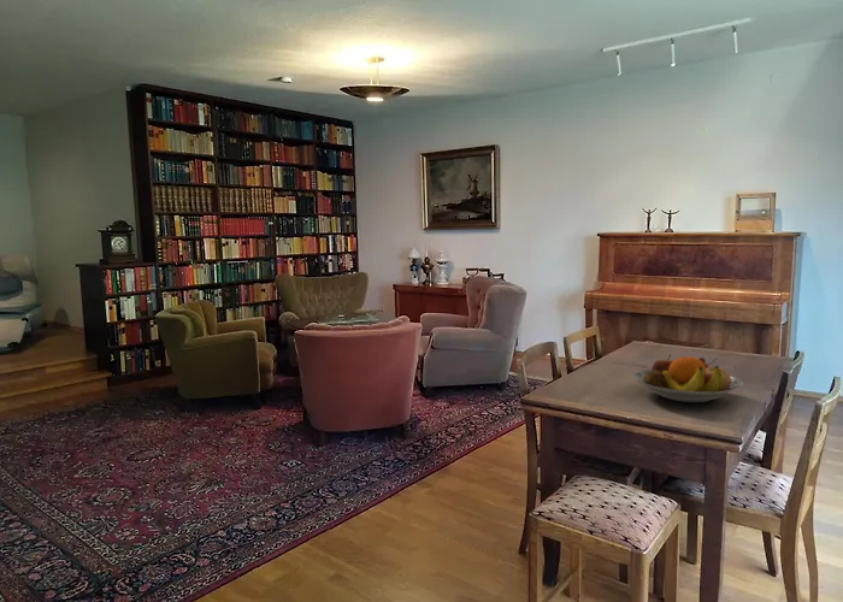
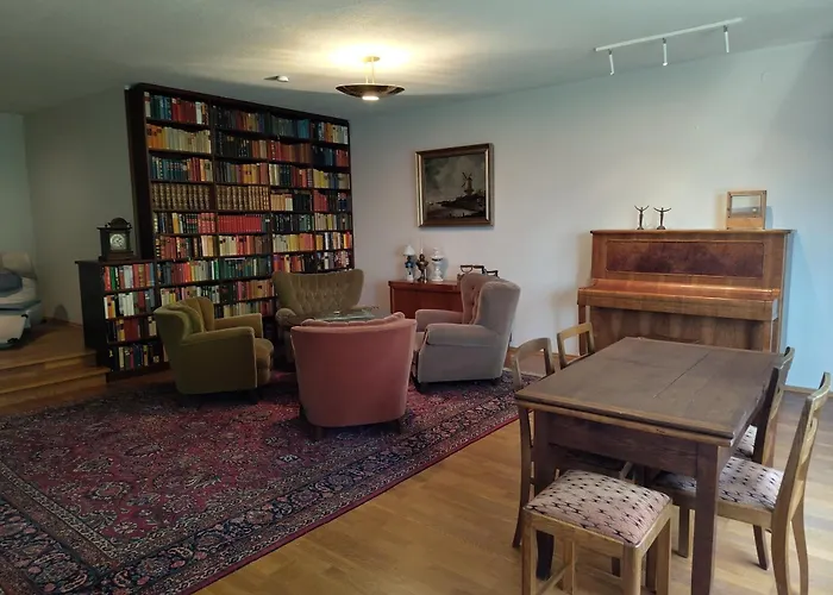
- fruit bowl [632,353,744,403]
